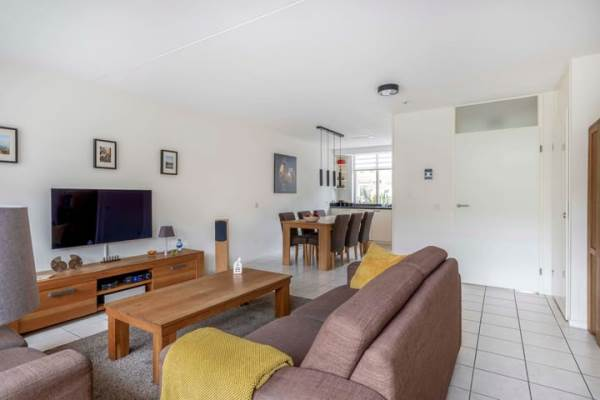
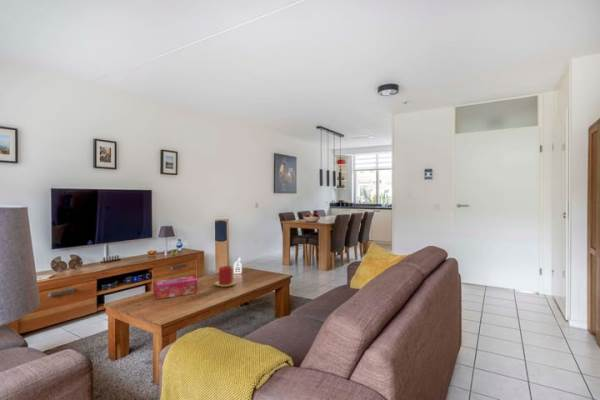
+ candle [214,265,237,288]
+ tissue box [152,275,198,300]
